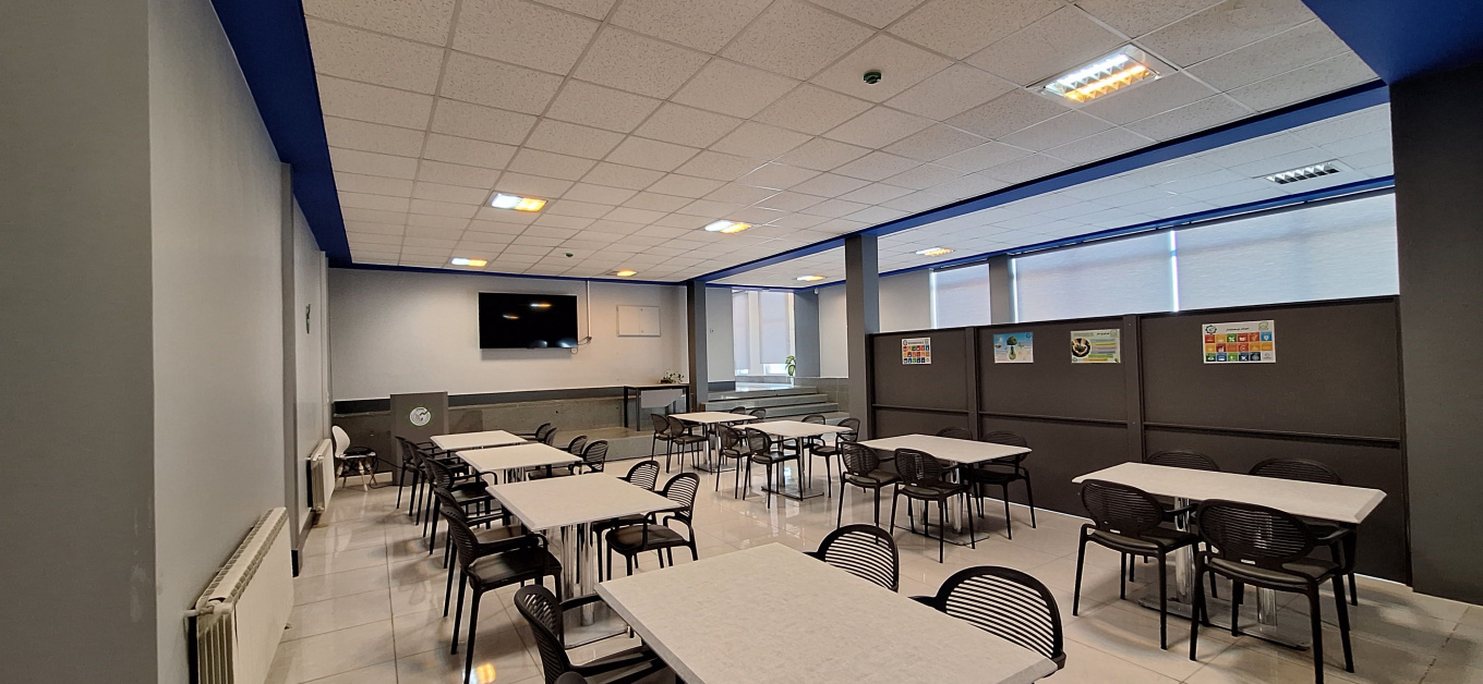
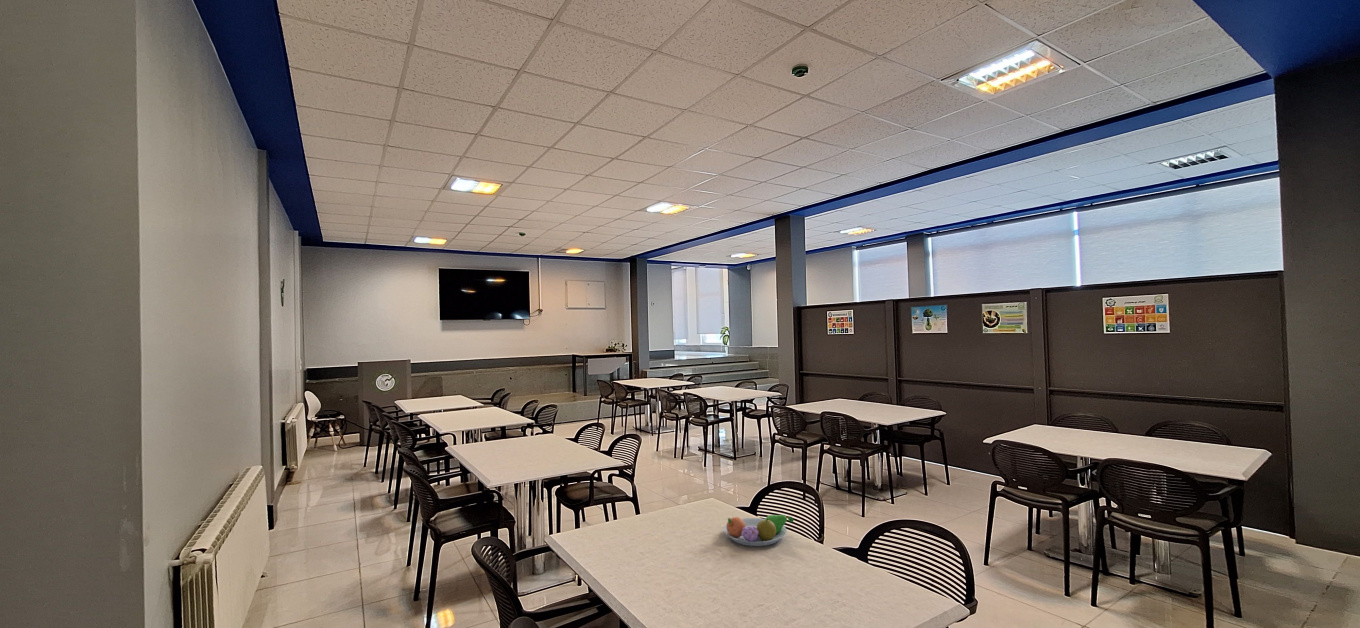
+ fruit bowl [722,514,794,547]
